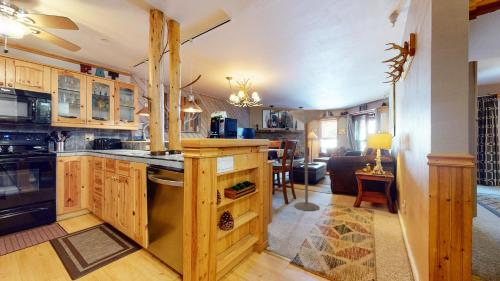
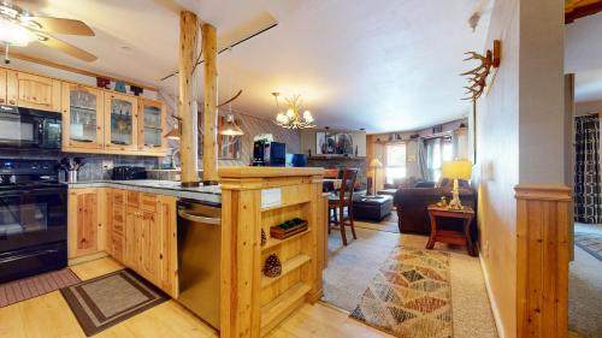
- floor lamp [288,108,324,212]
